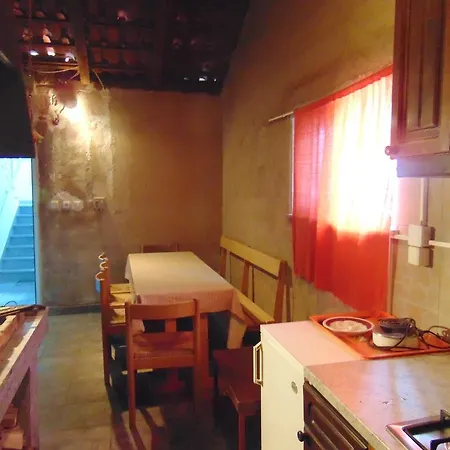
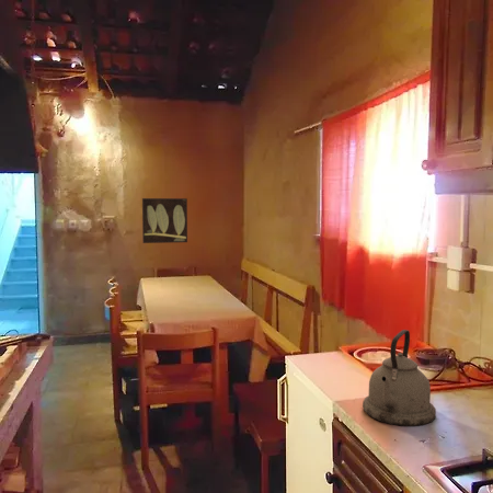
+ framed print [141,197,188,244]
+ kettle [362,329,437,427]
